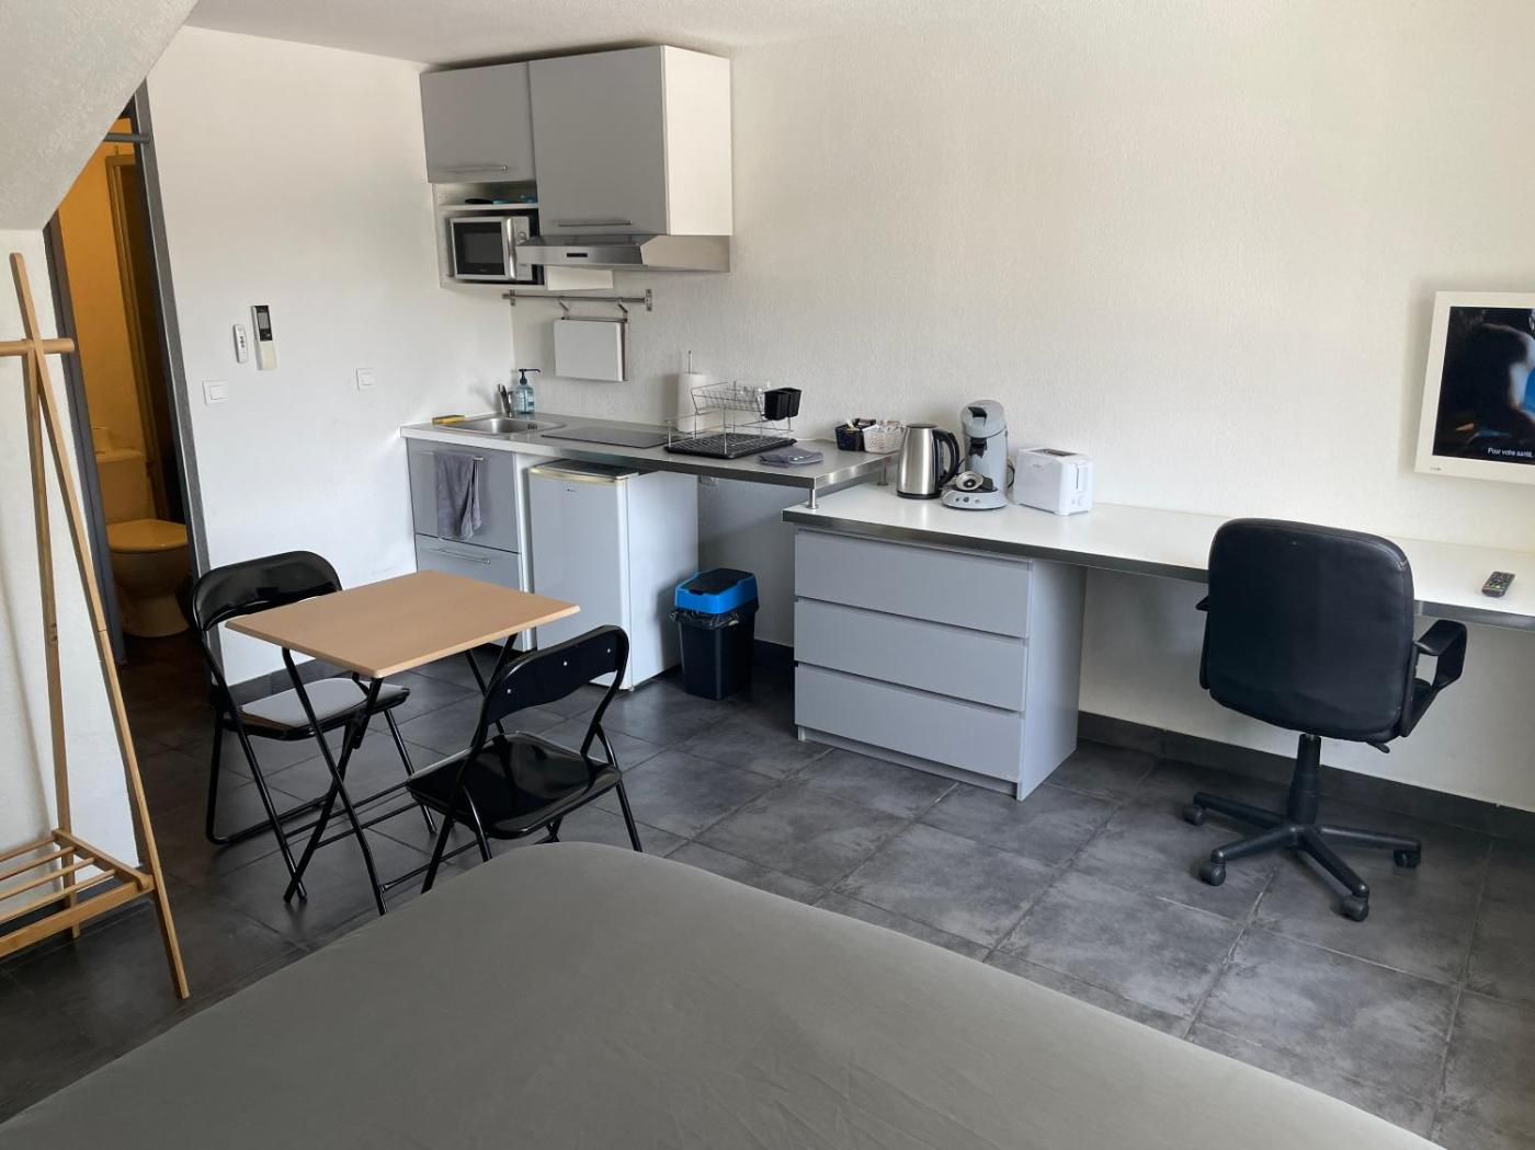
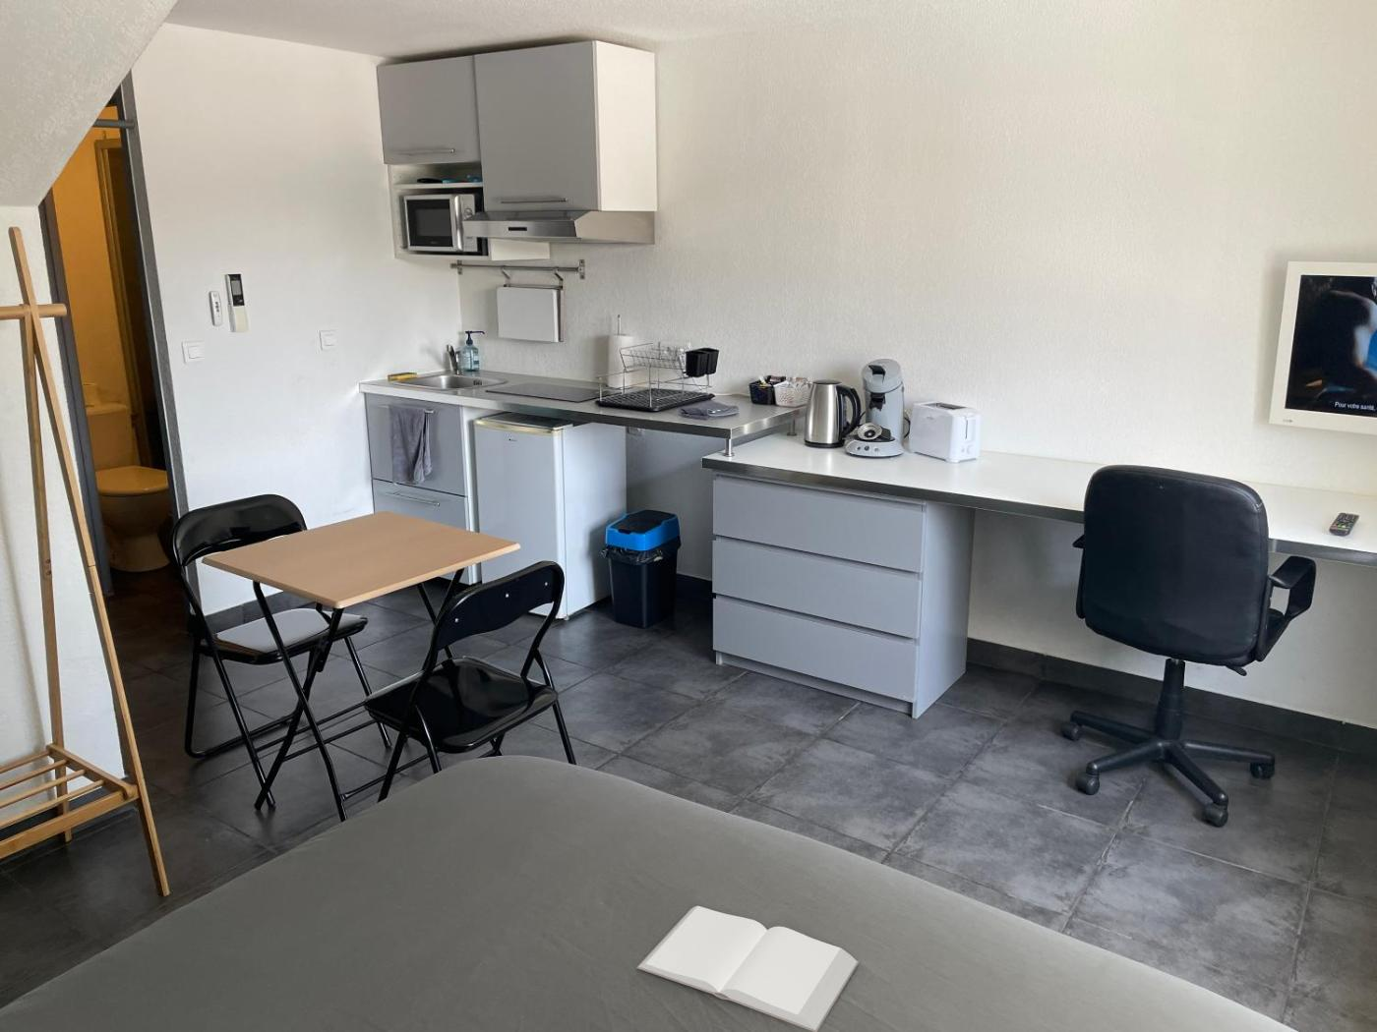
+ book [635,905,861,1032]
